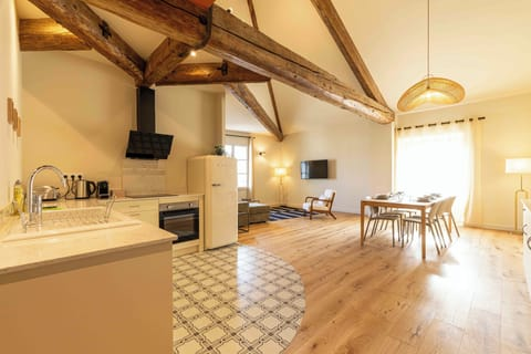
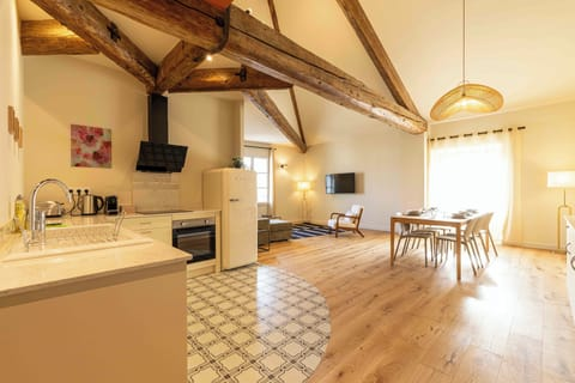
+ wall art [69,123,113,170]
